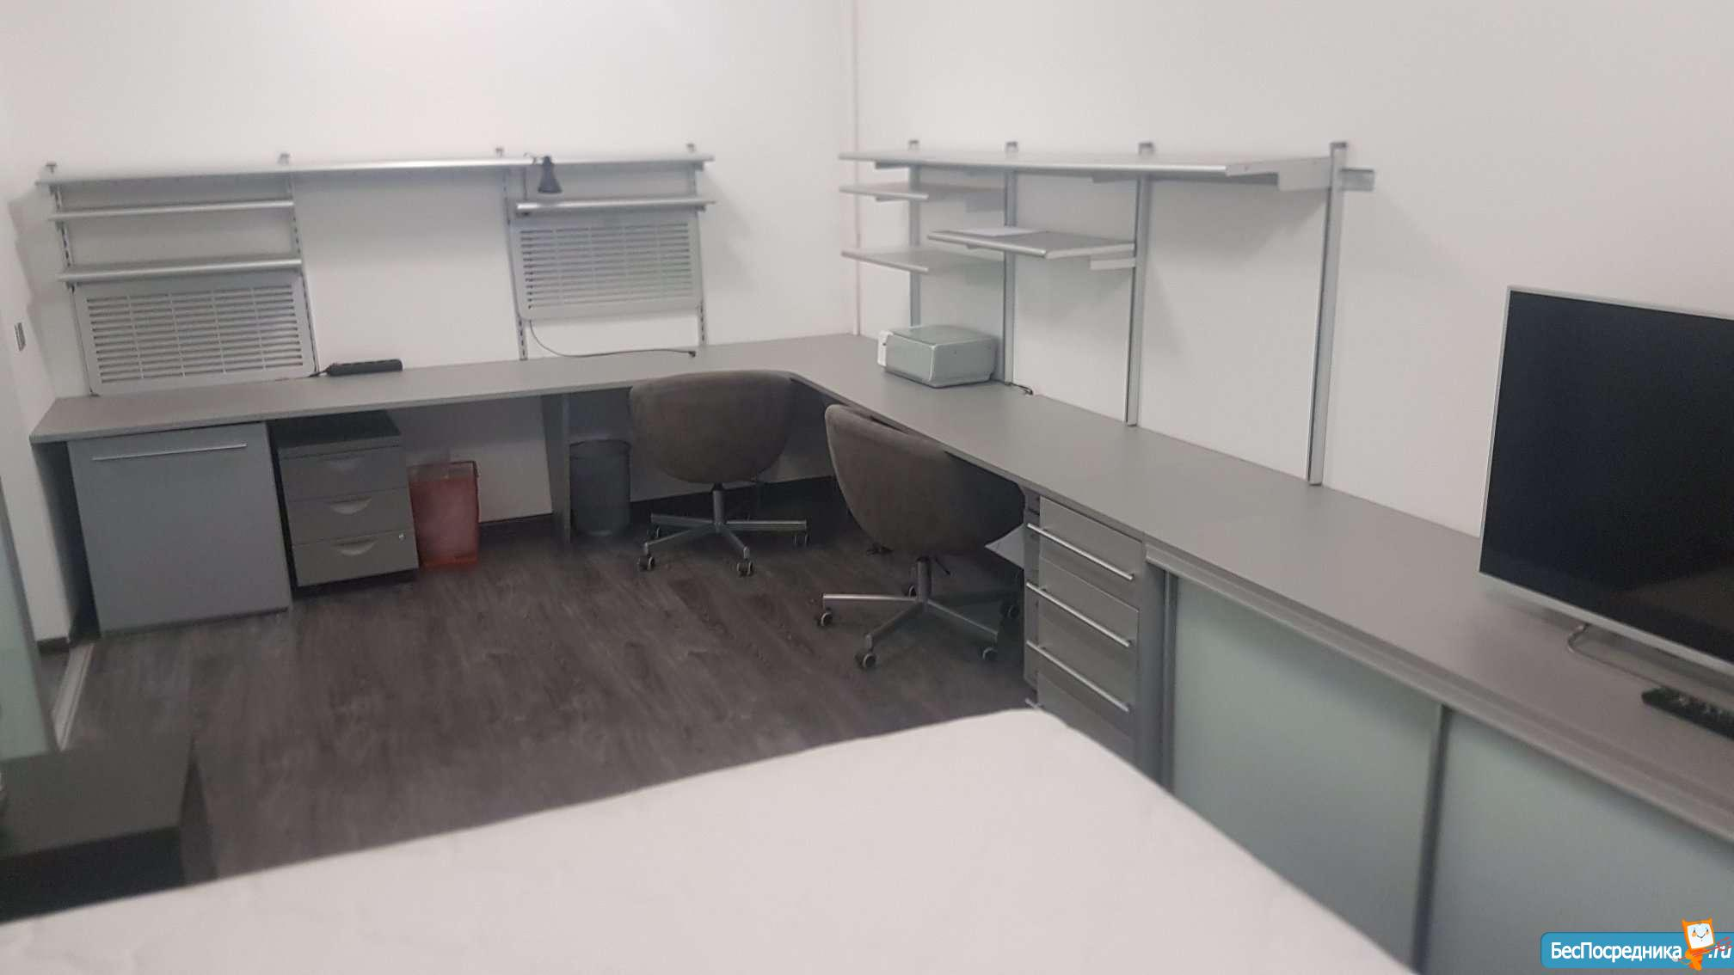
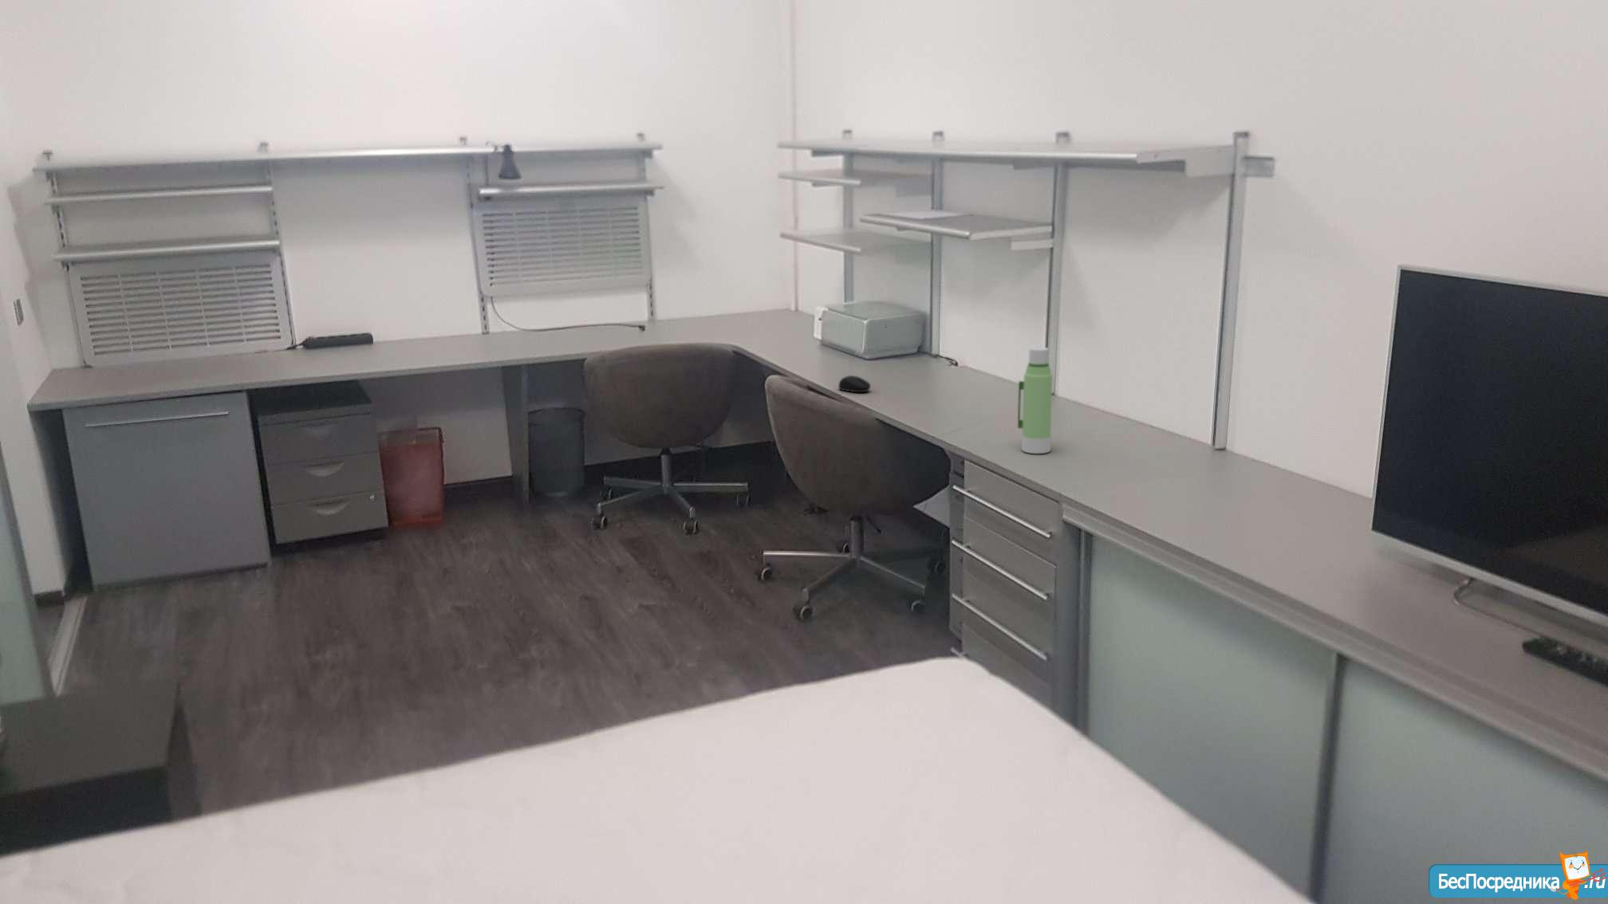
+ computer mouse [837,374,871,393]
+ water bottle [1017,347,1054,455]
